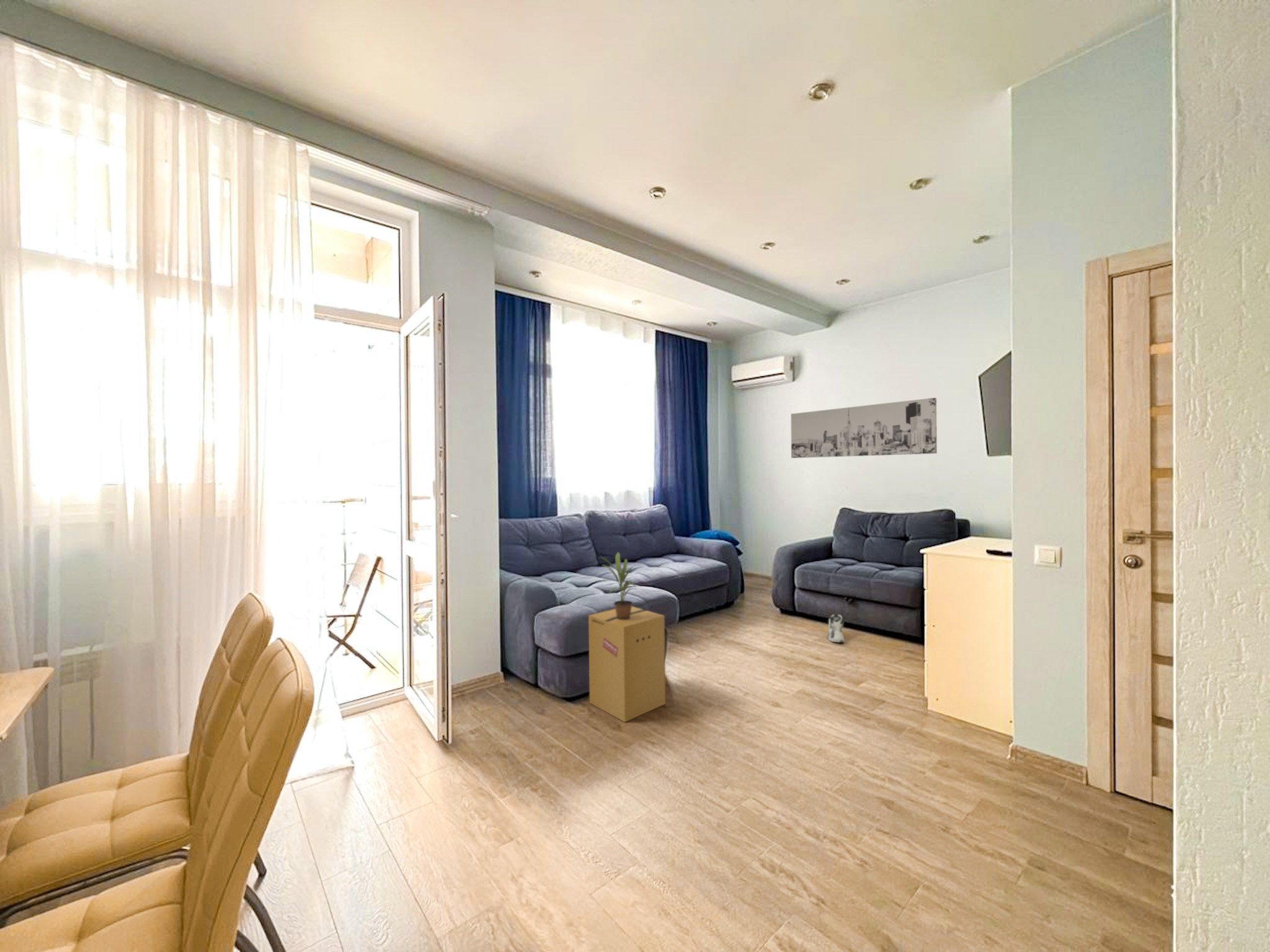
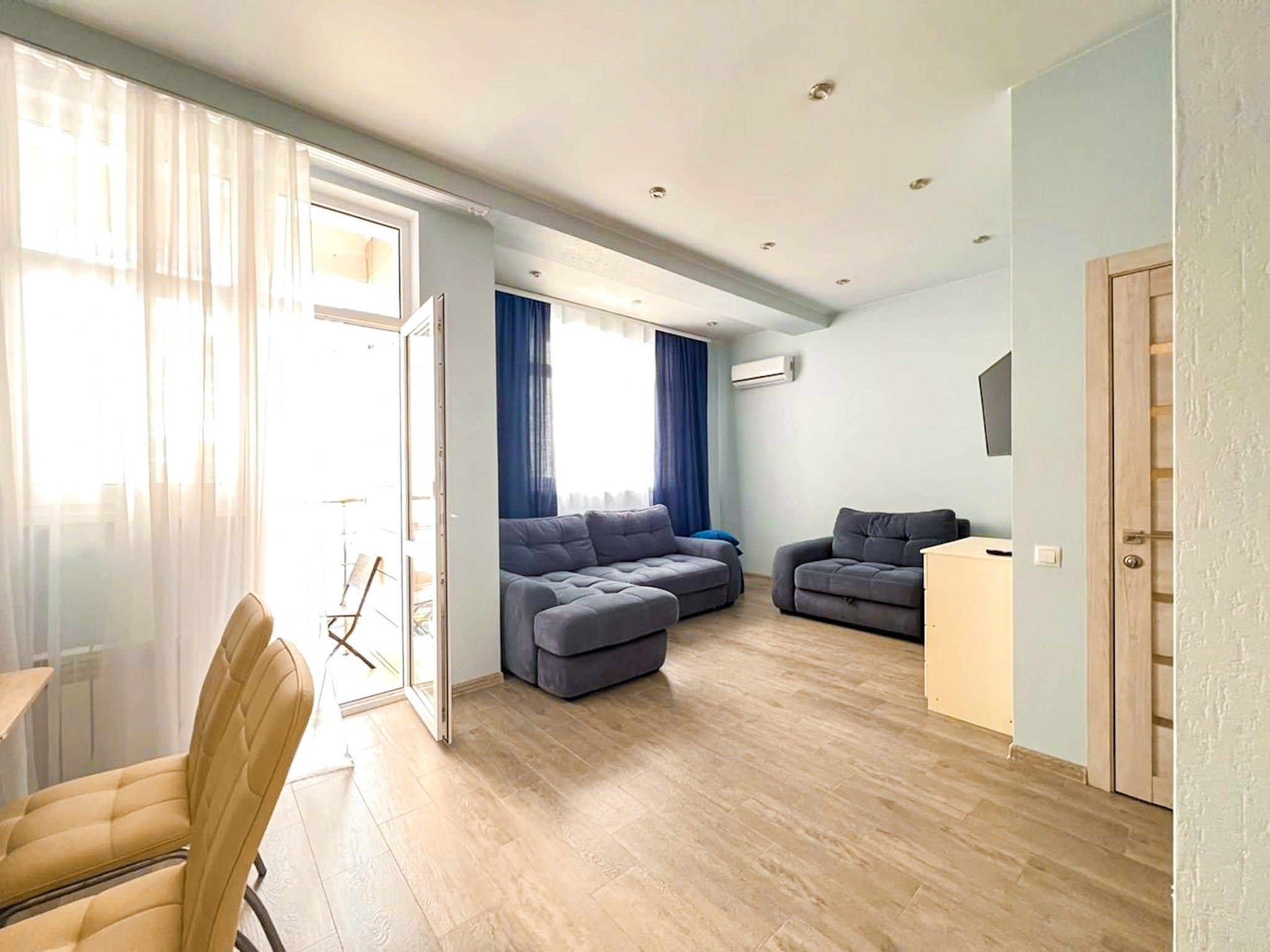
- sneaker [828,612,845,643]
- wall art [790,397,938,459]
- potted plant [598,552,639,620]
- cardboard box [588,606,666,723]
